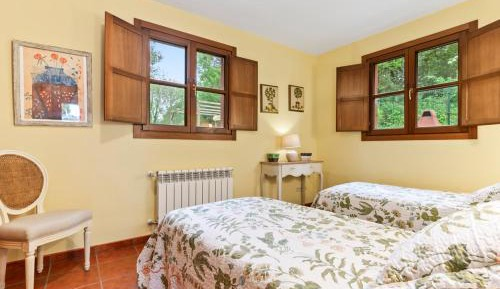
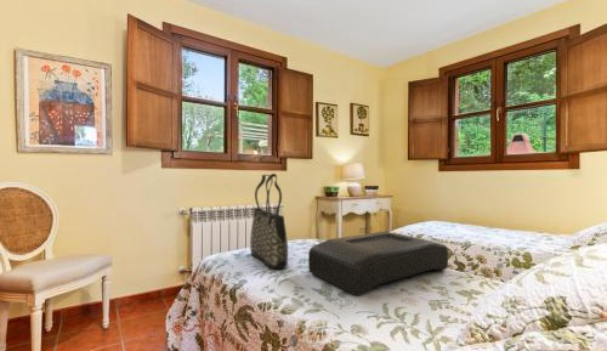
+ cushion [307,231,449,296]
+ tote bag [249,172,289,270]
